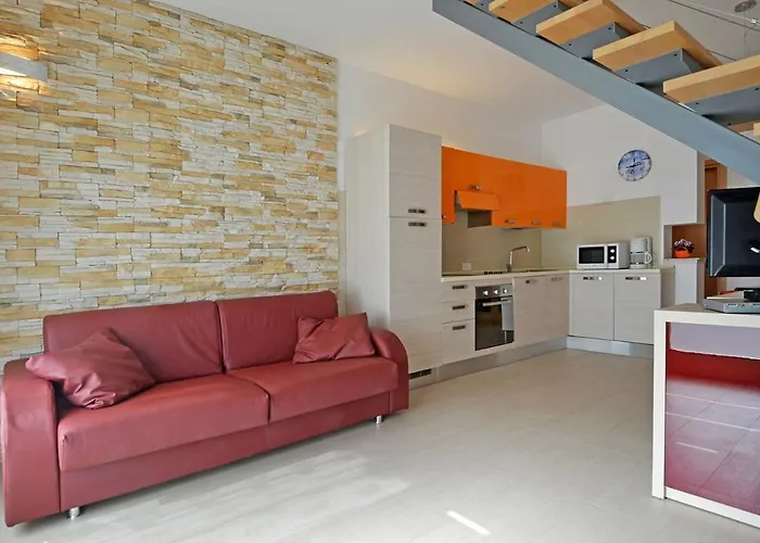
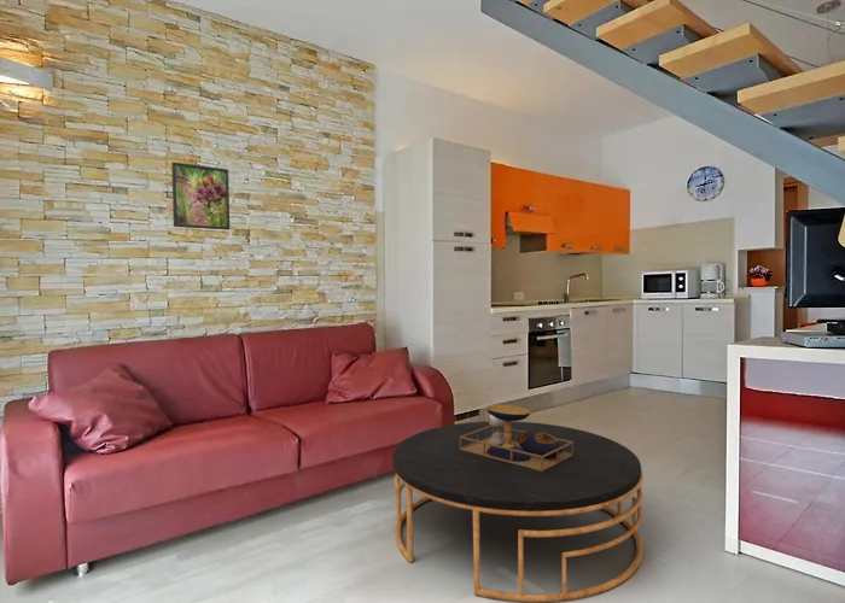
+ coffee table [391,404,645,603]
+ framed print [170,160,231,230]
